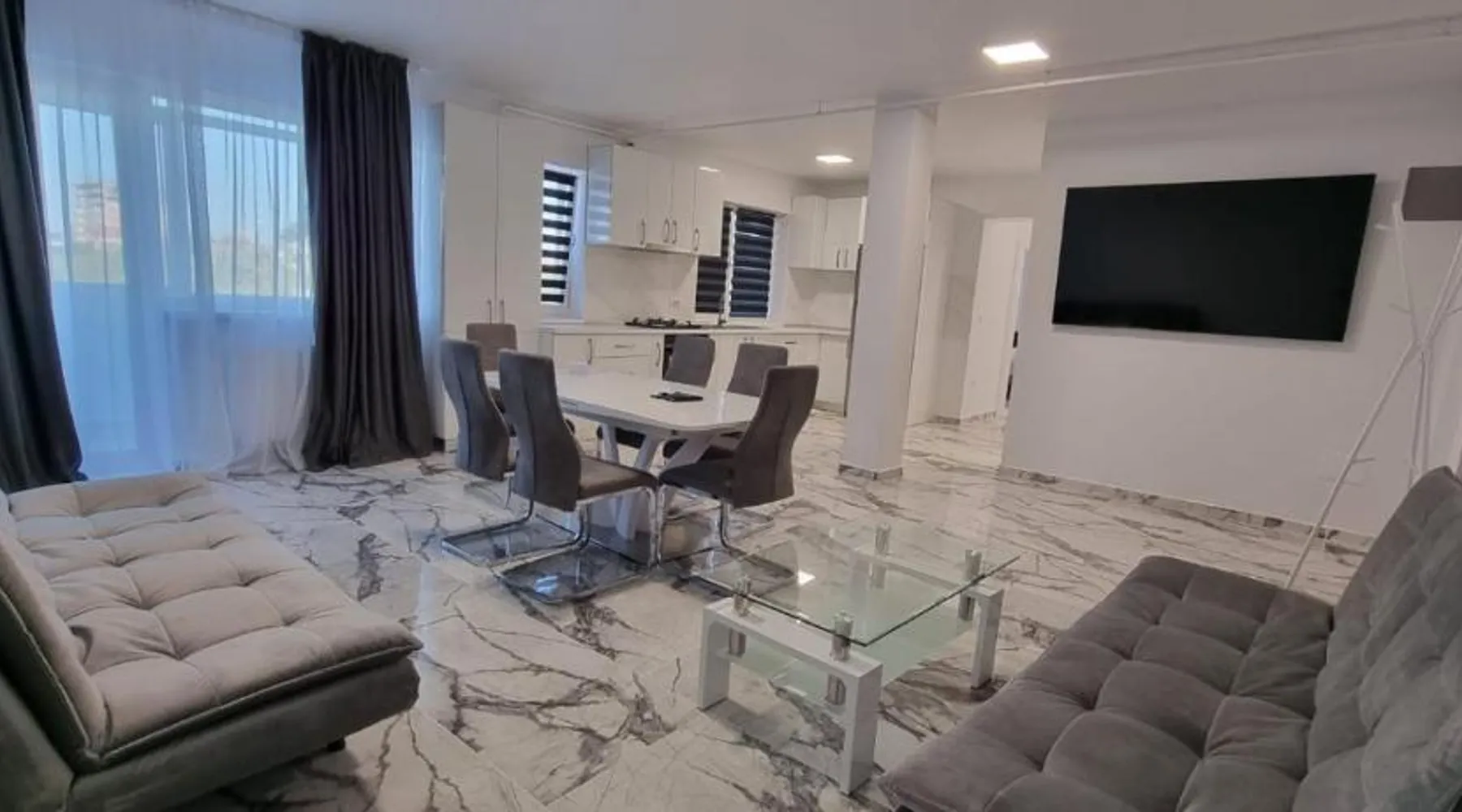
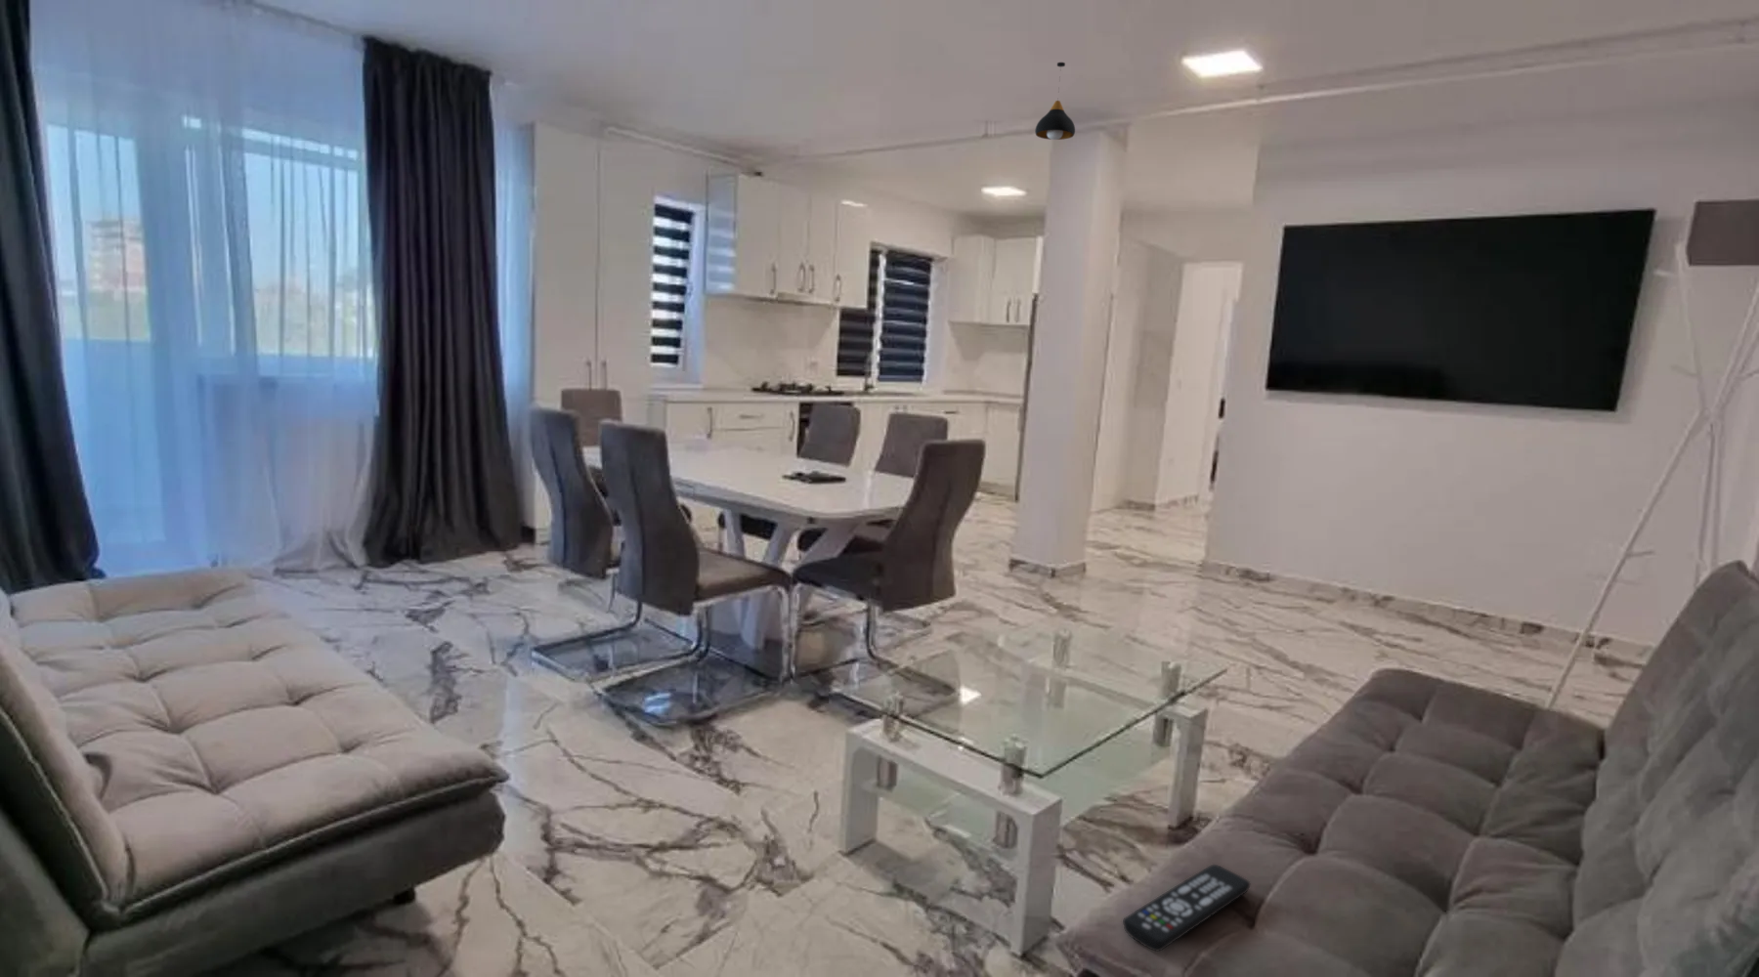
+ pendant light [1034,61,1076,141]
+ remote control [1121,864,1251,953]
